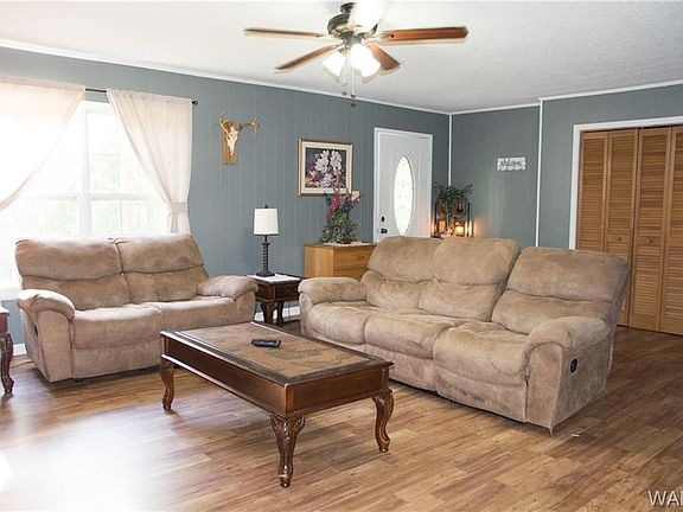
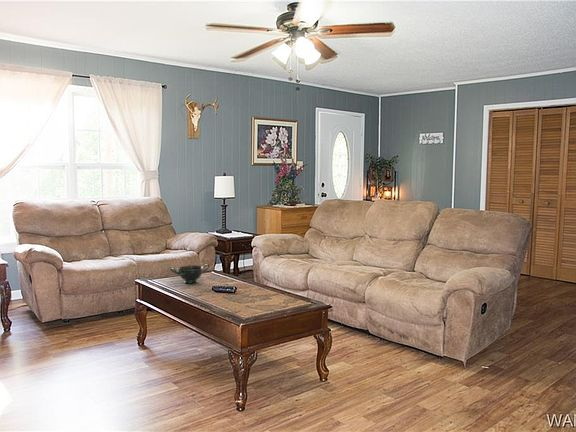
+ bowl [169,263,211,285]
